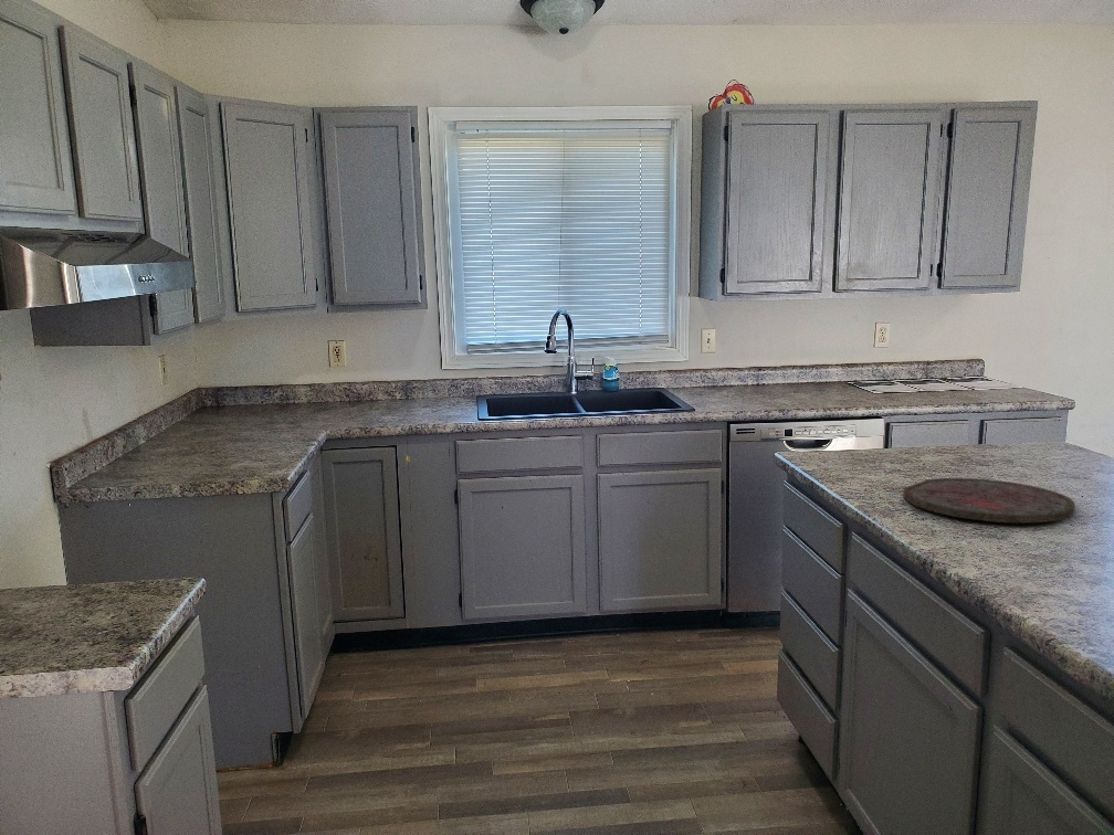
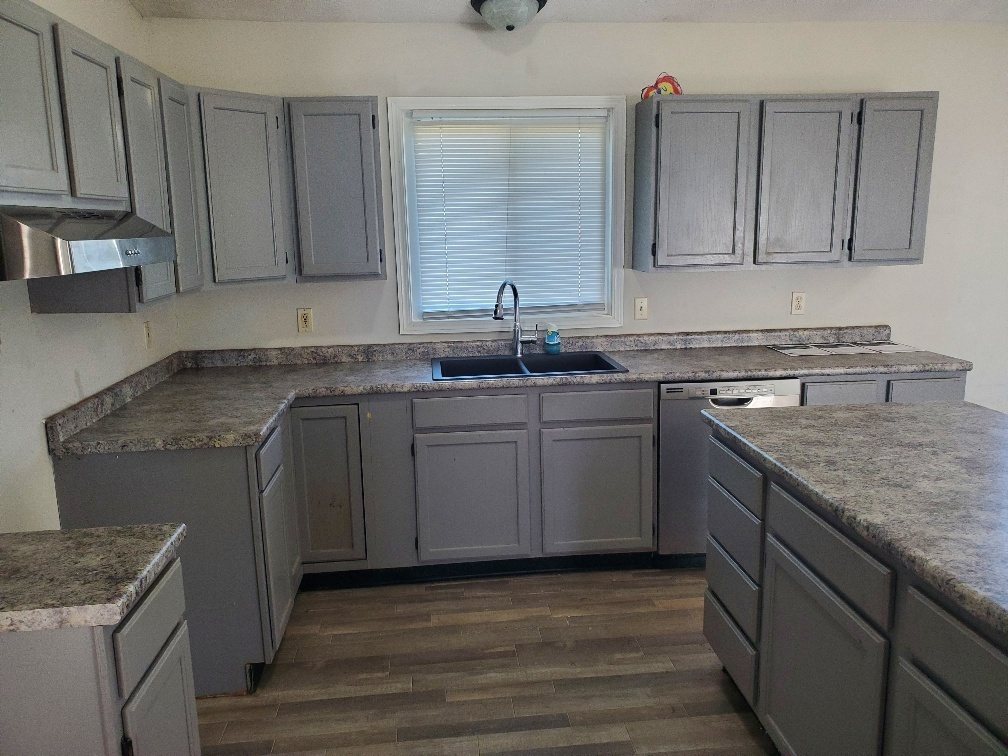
- cutting board [902,477,1076,524]
